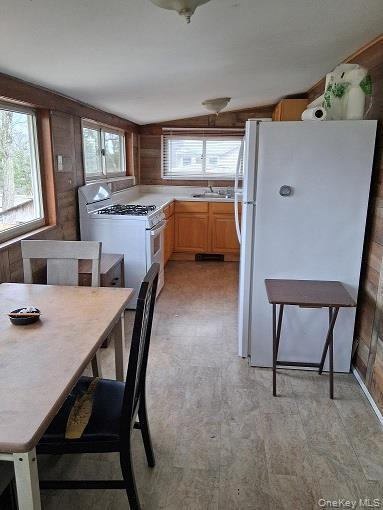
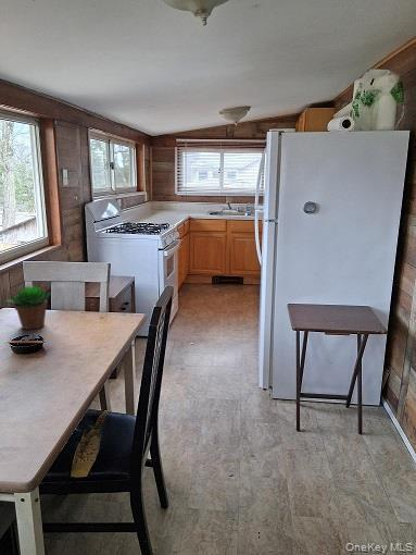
+ succulent plant [4,284,53,331]
